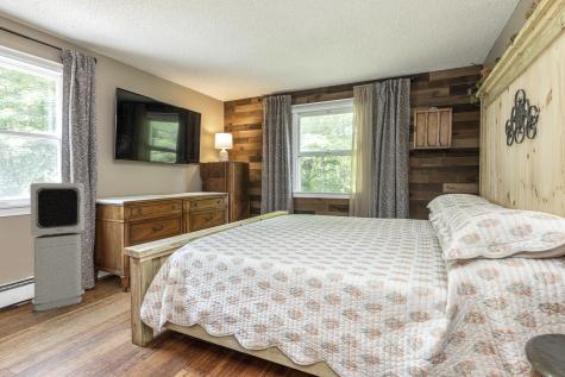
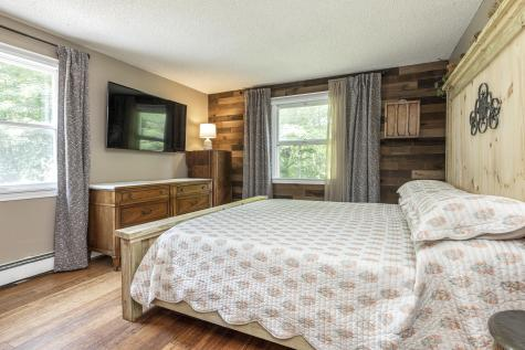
- air purifier [29,182,86,313]
